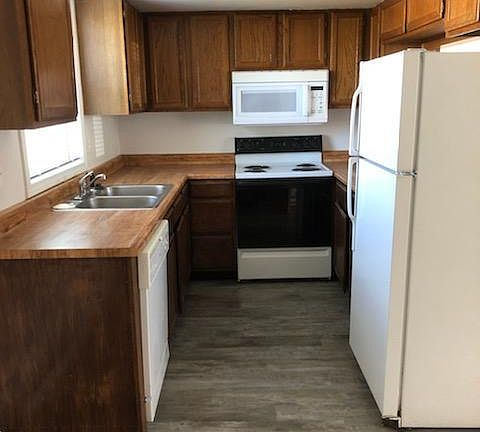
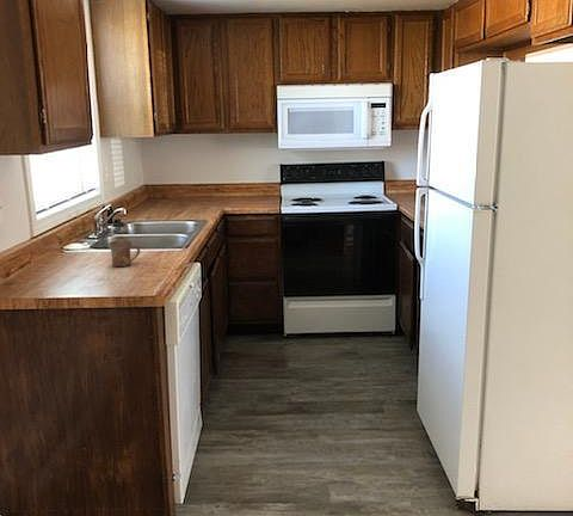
+ mug [107,239,141,268]
